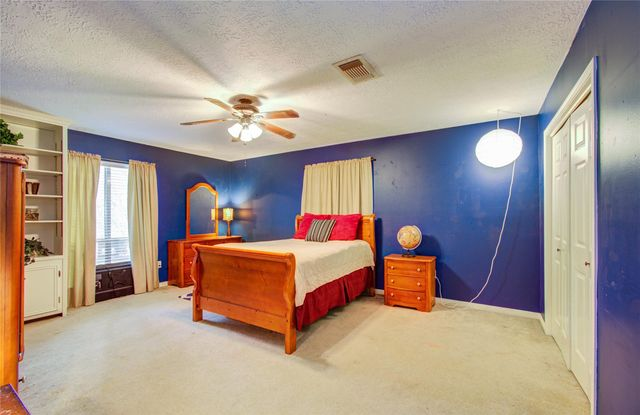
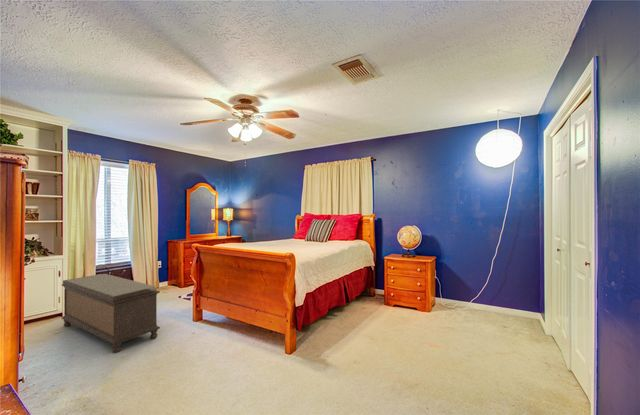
+ bench [61,273,161,354]
